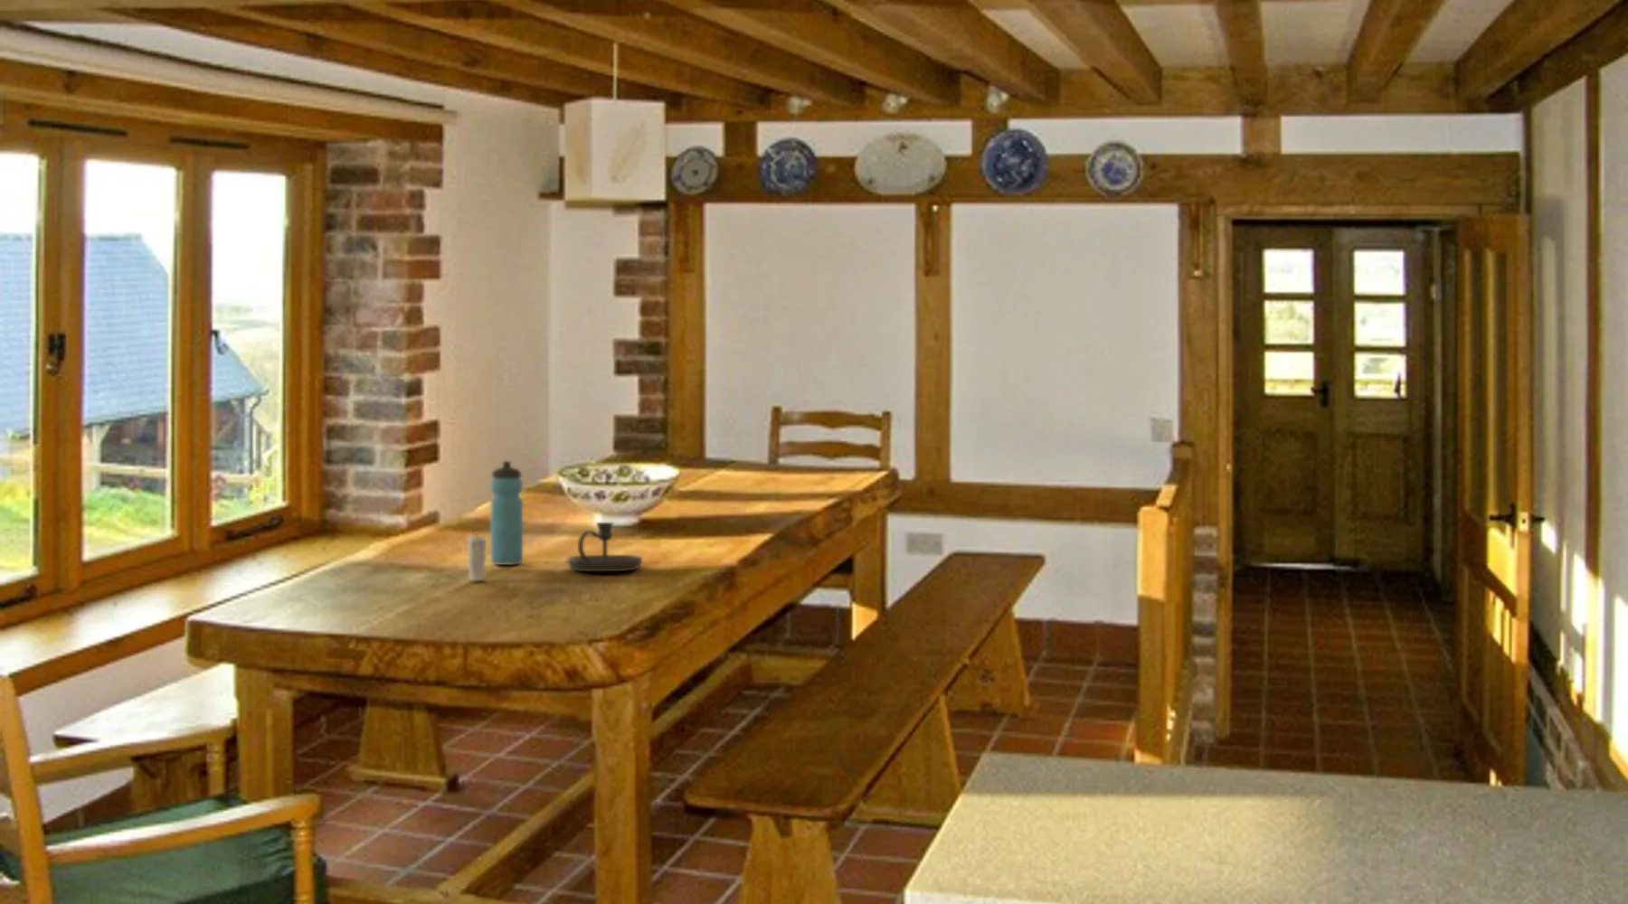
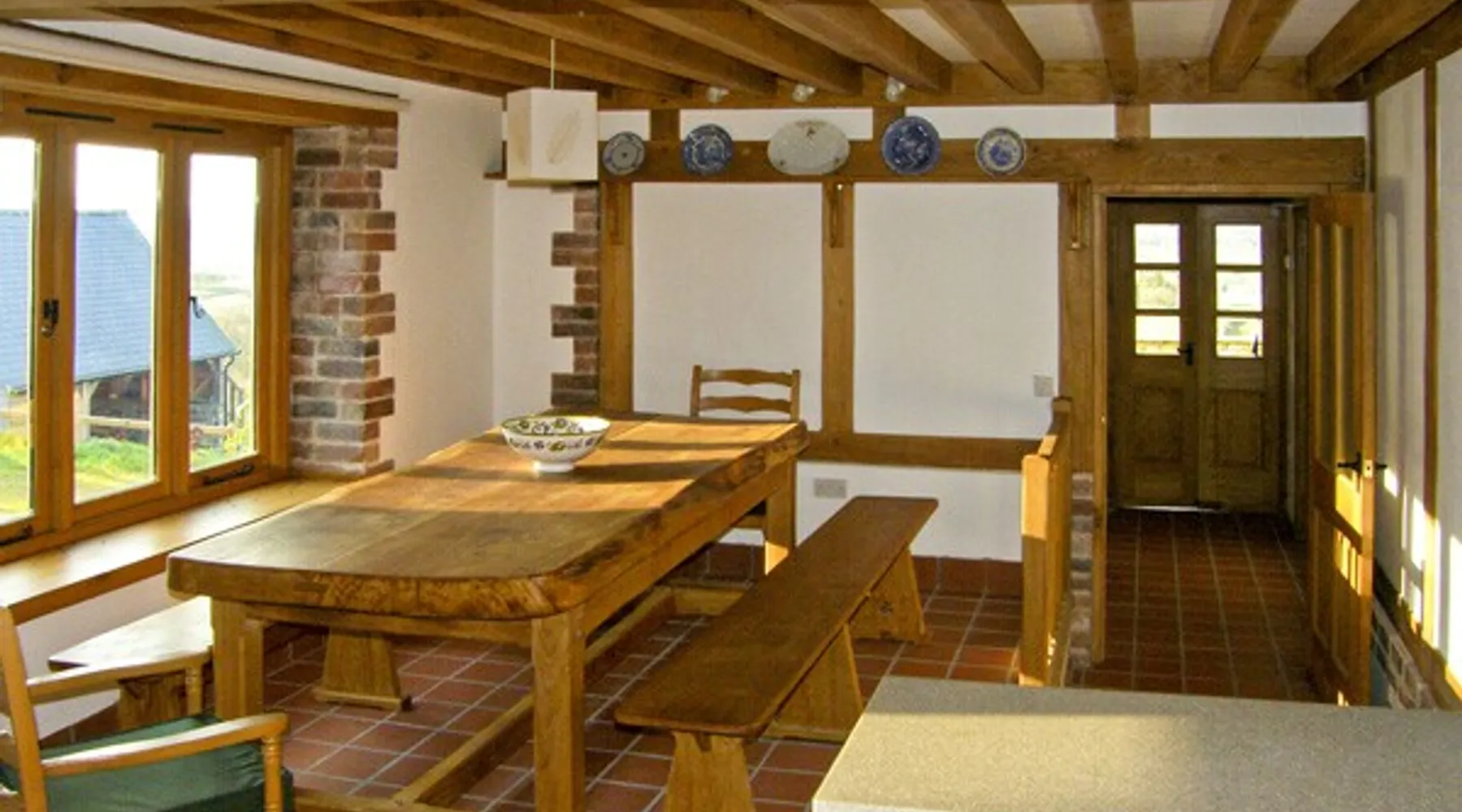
- candlestick [566,522,643,572]
- candle [467,530,489,582]
- water bottle [490,460,523,566]
